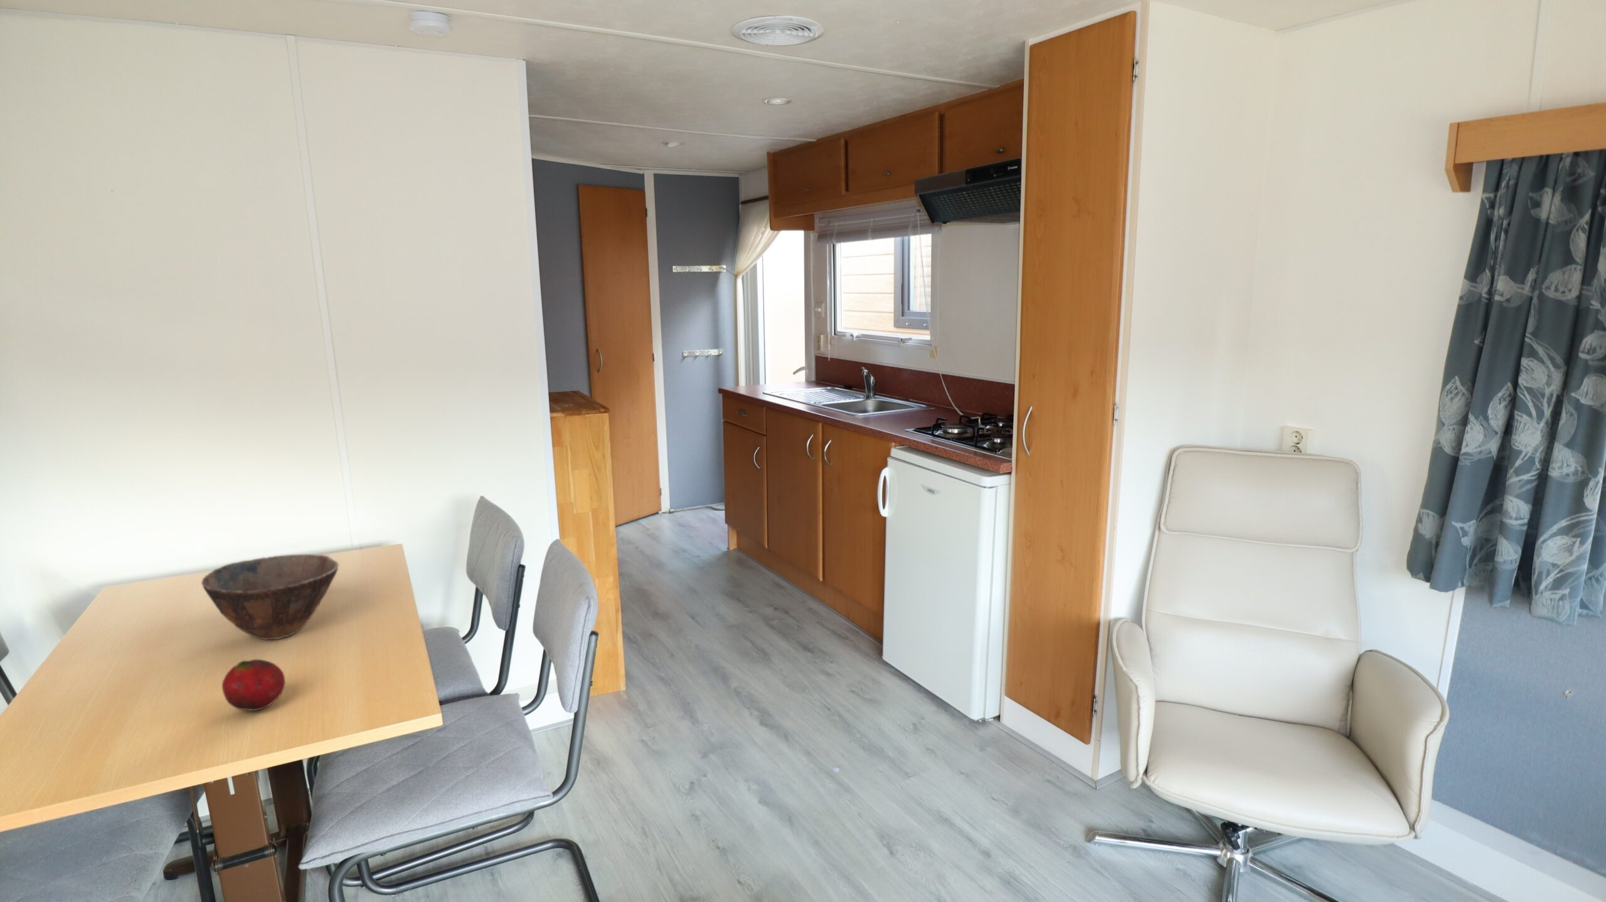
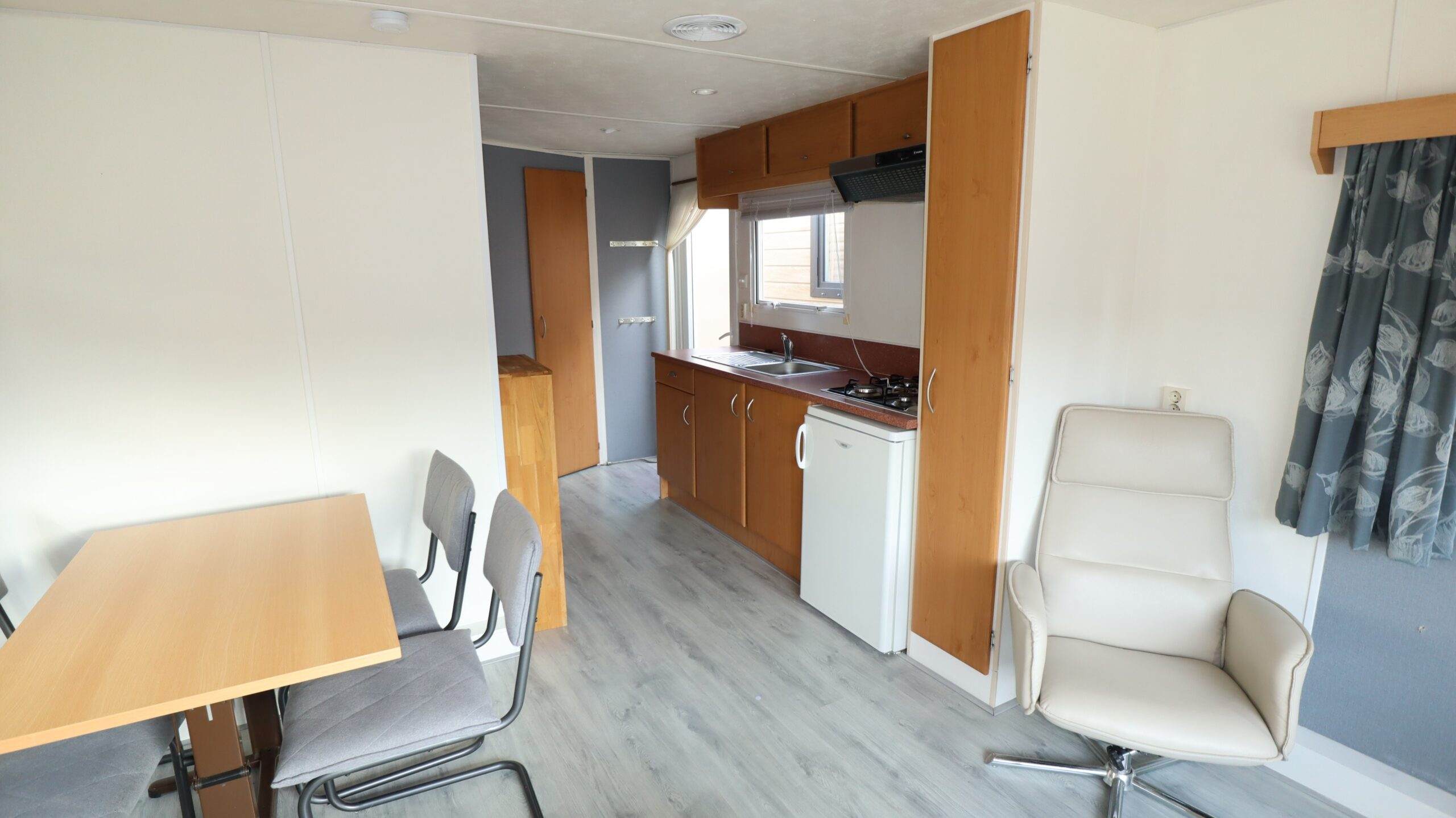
- bowl [201,554,340,641]
- fruit [222,658,286,711]
